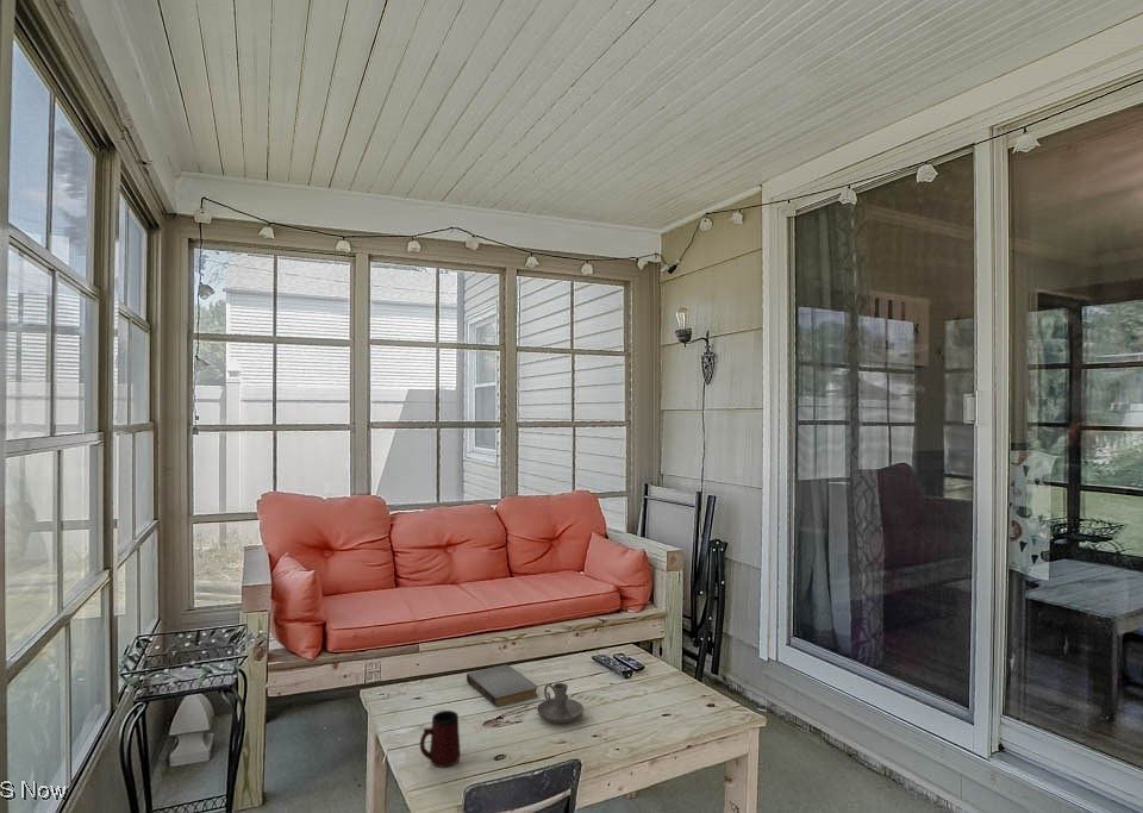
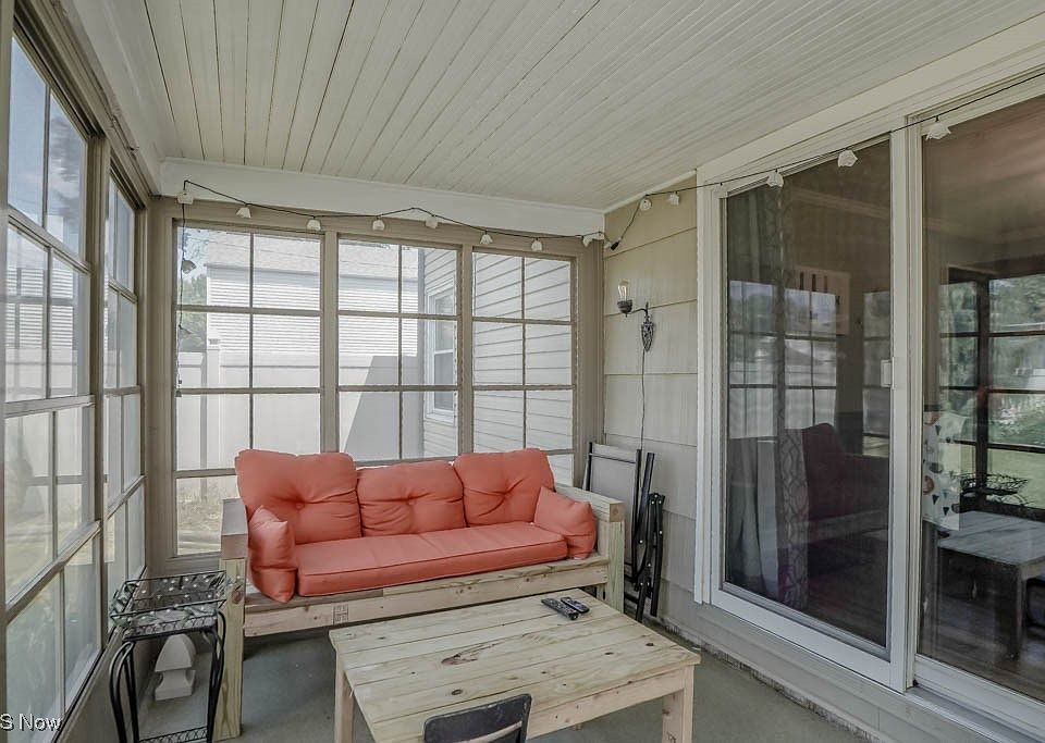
- candle holder [536,682,585,724]
- mug [419,709,461,768]
- book [466,663,538,708]
